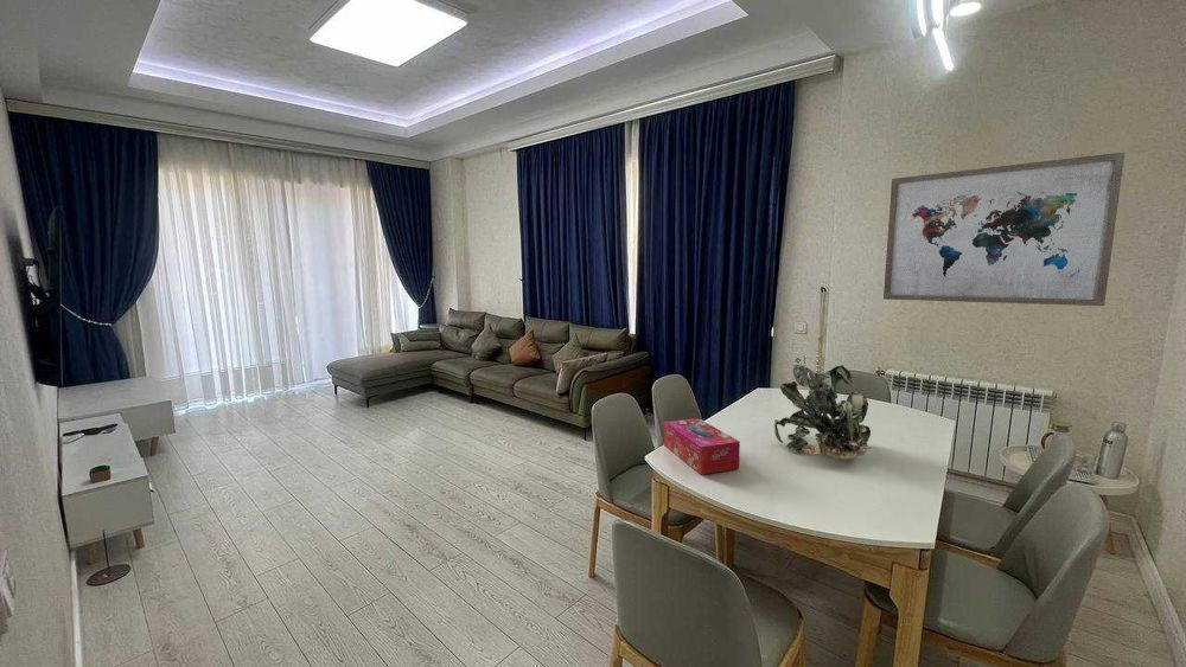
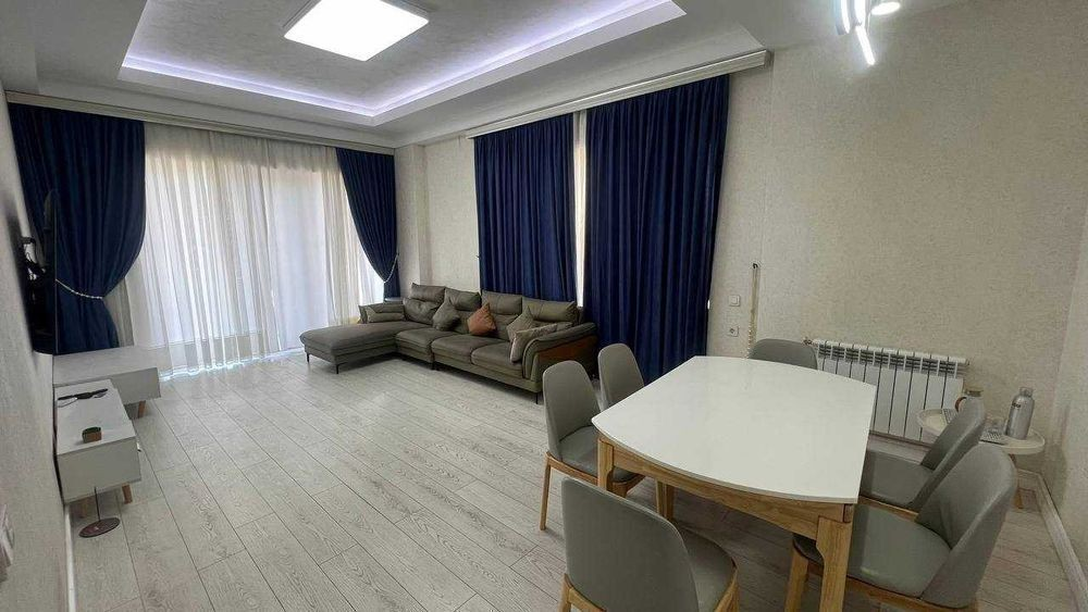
- plant [773,364,872,461]
- wall art [882,152,1126,307]
- tissue box [663,417,741,475]
